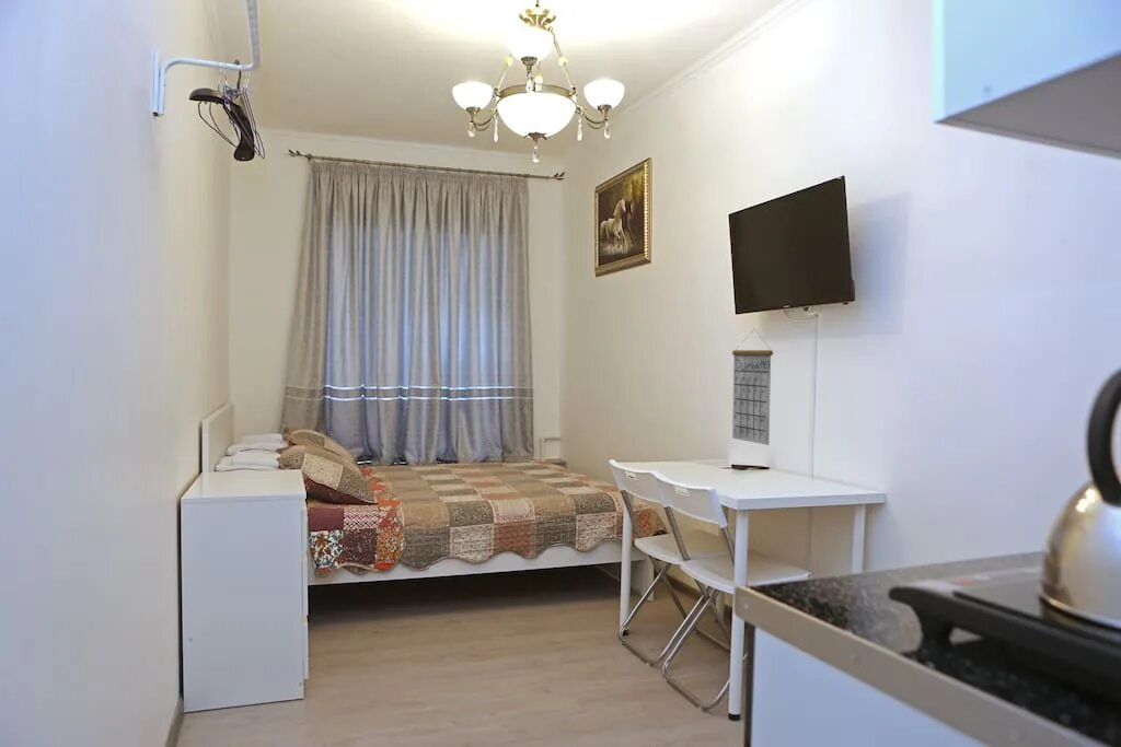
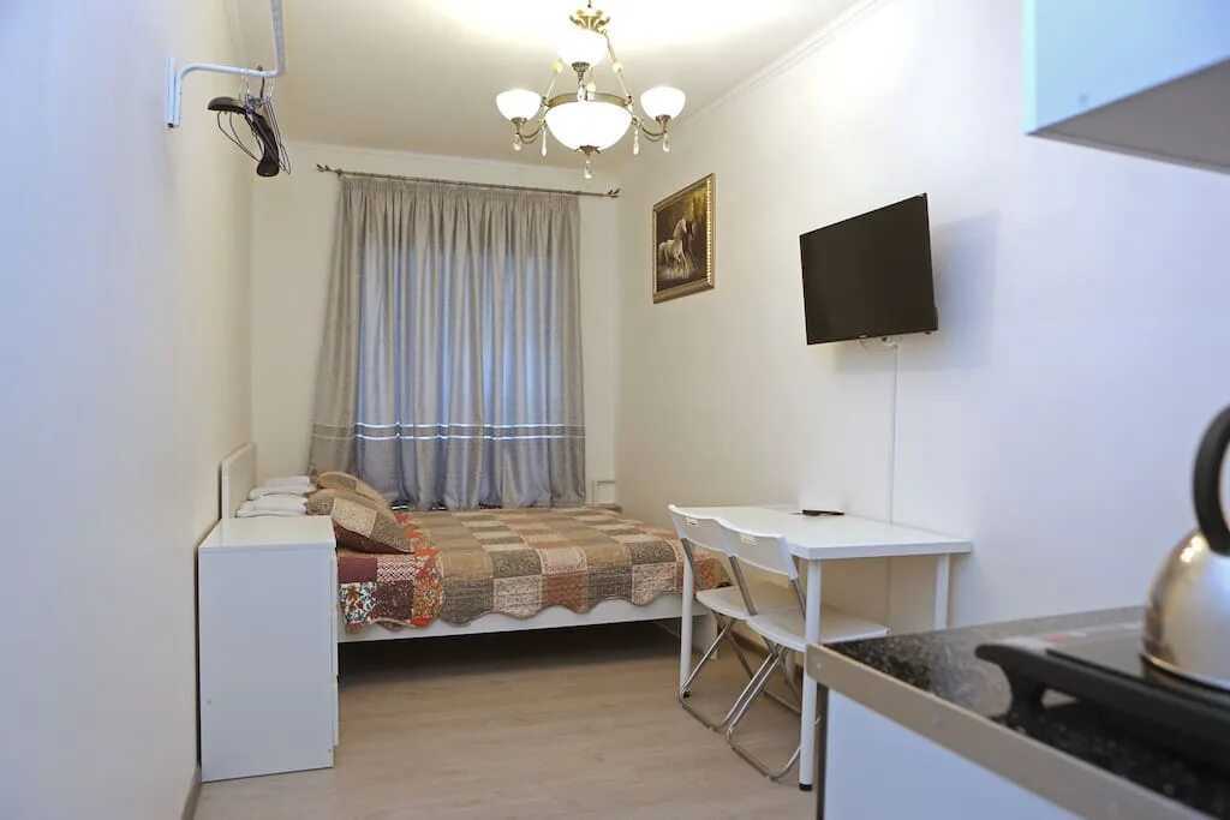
- calendar [731,328,774,446]
